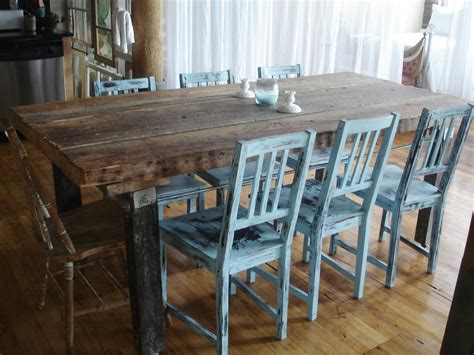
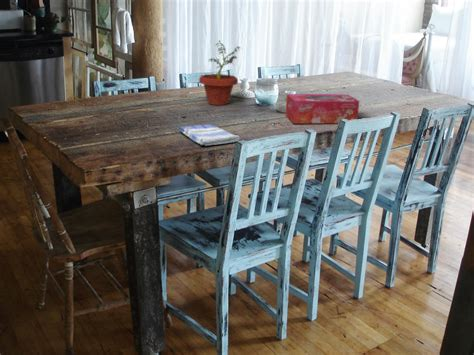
+ potted plant [198,40,243,106]
+ dish towel [178,124,241,147]
+ tissue box [285,93,360,124]
